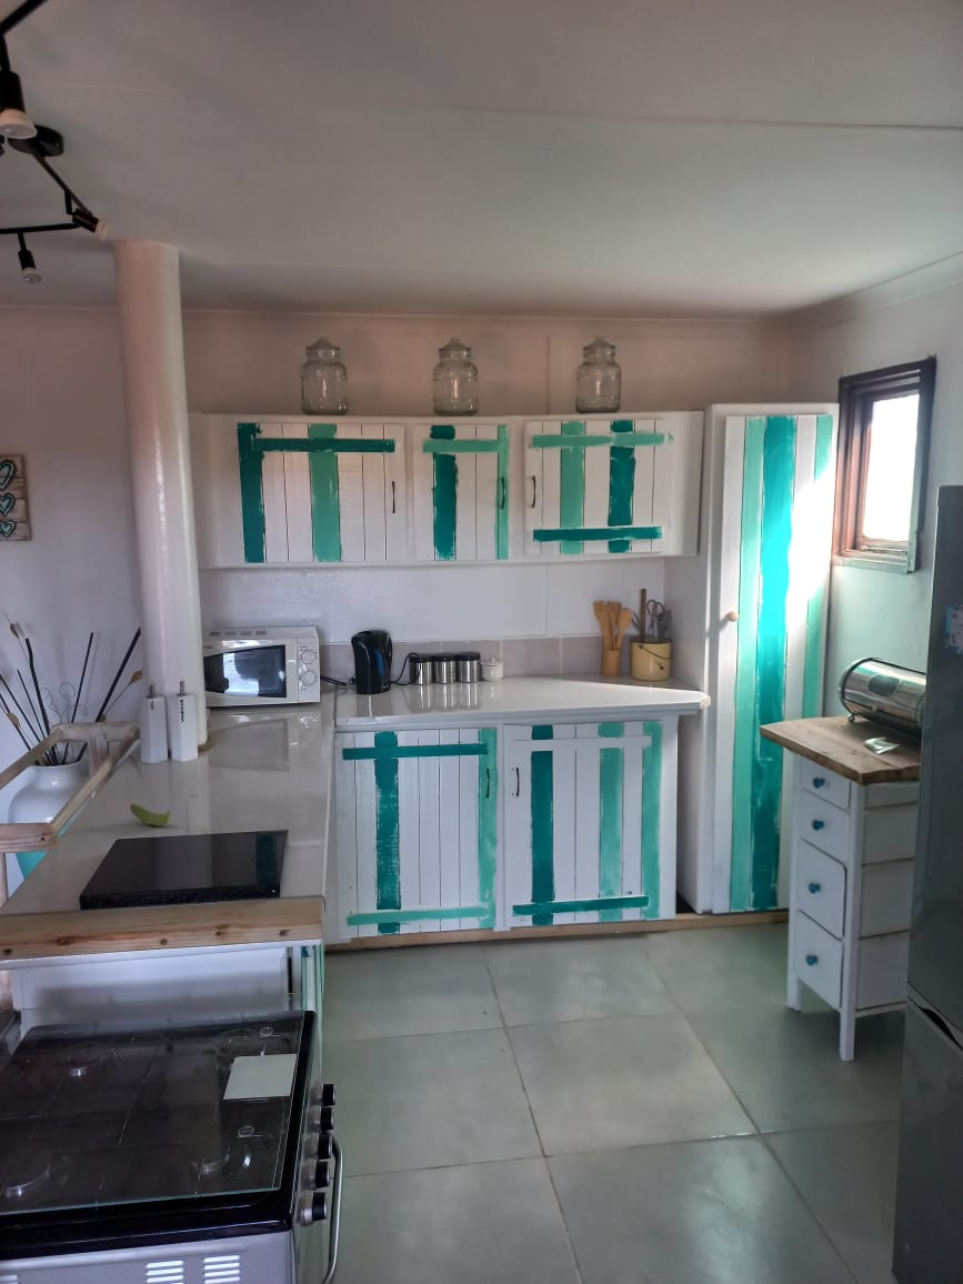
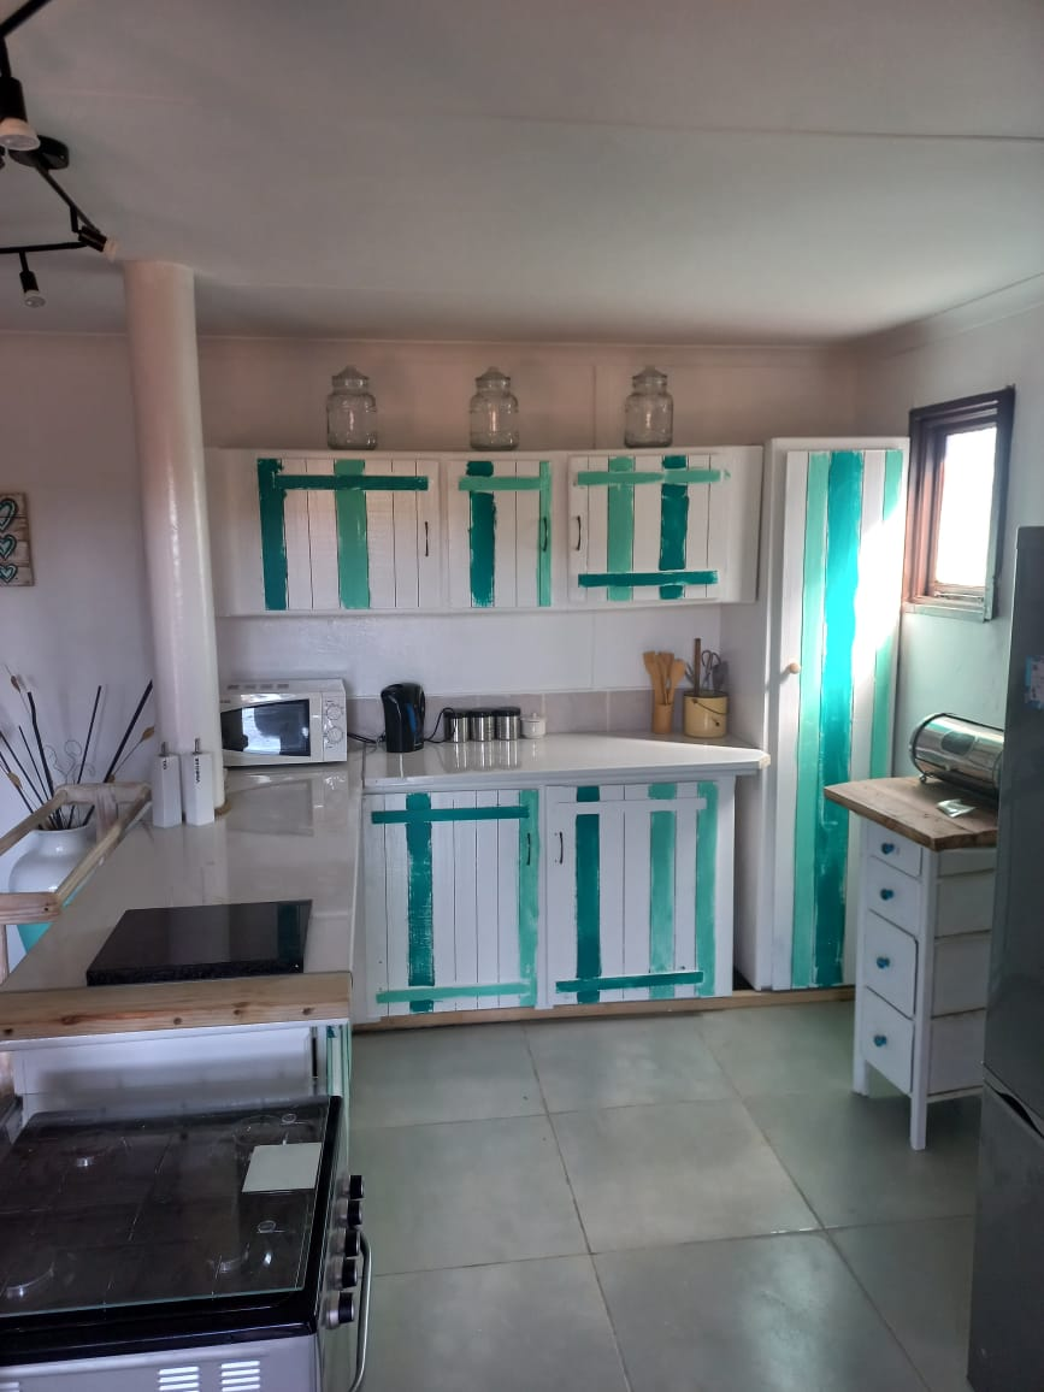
- banana [129,803,170,826]
